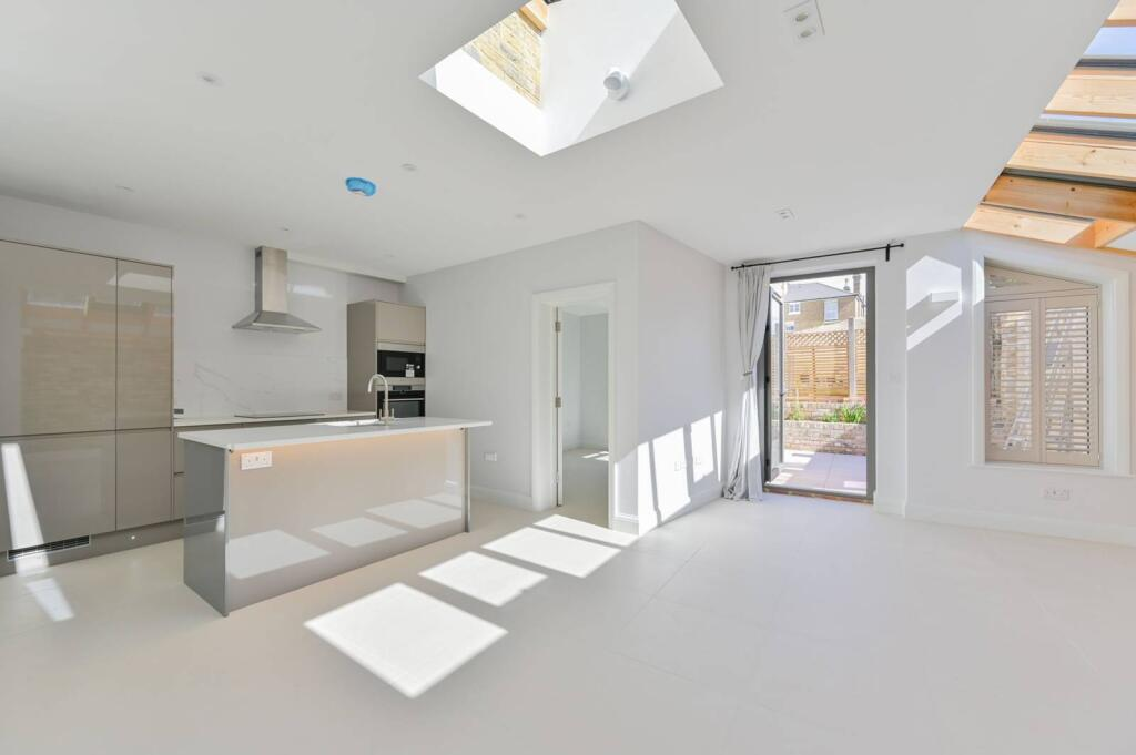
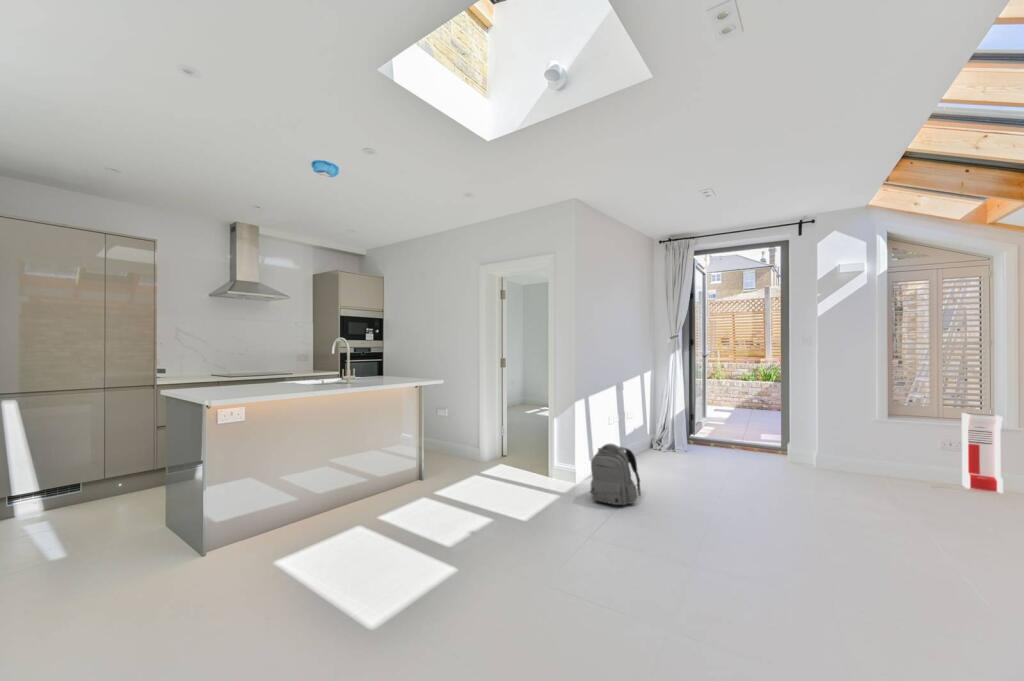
+ backpack [589,443,642,506]
+ air purifier [961,412,1004,494]
